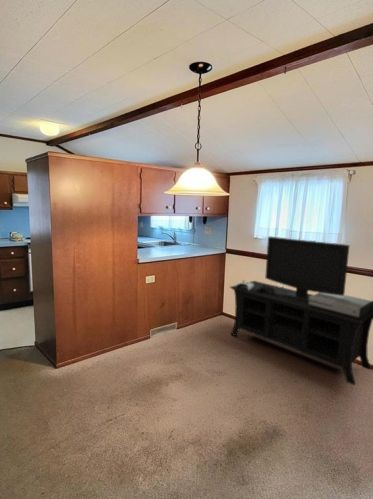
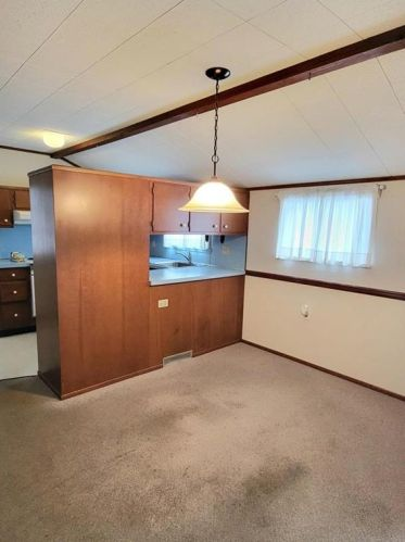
- media console [229,236,373,386]
